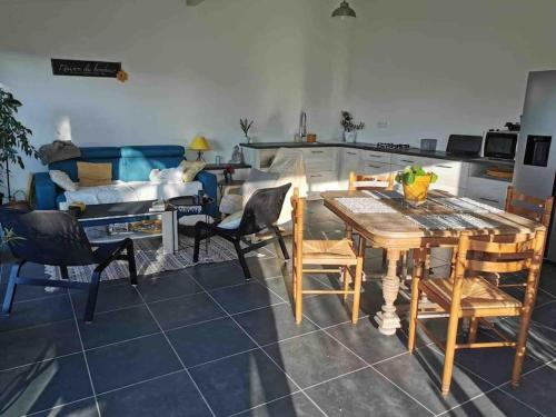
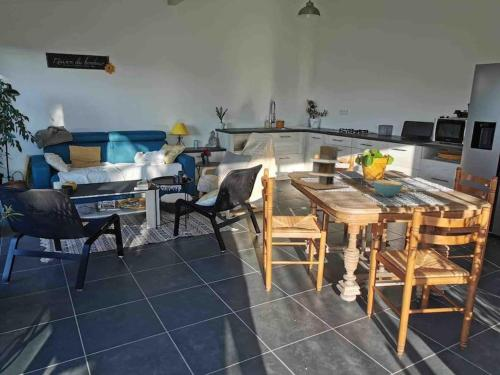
+ cereal bowl [372,179,404,198]
+ plant pot [295,145,348,190]
